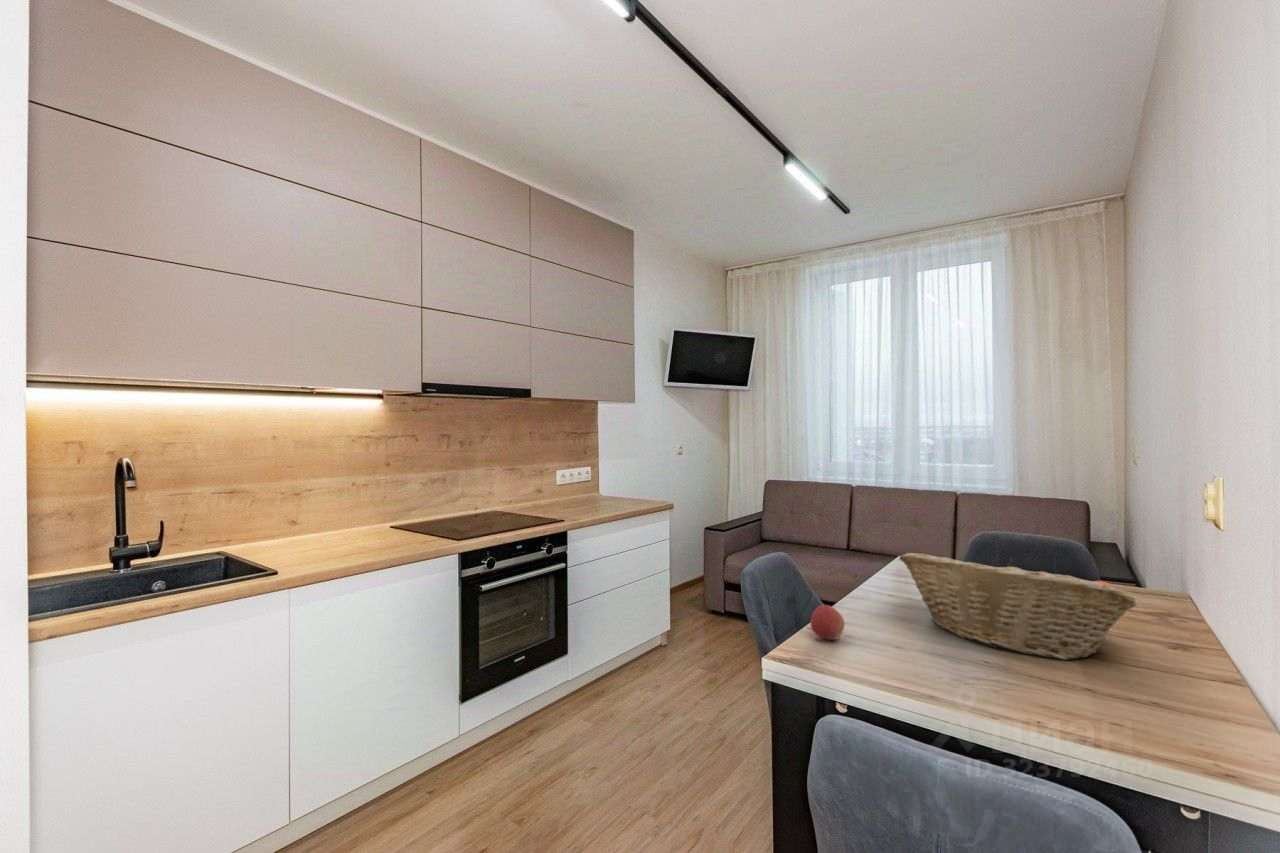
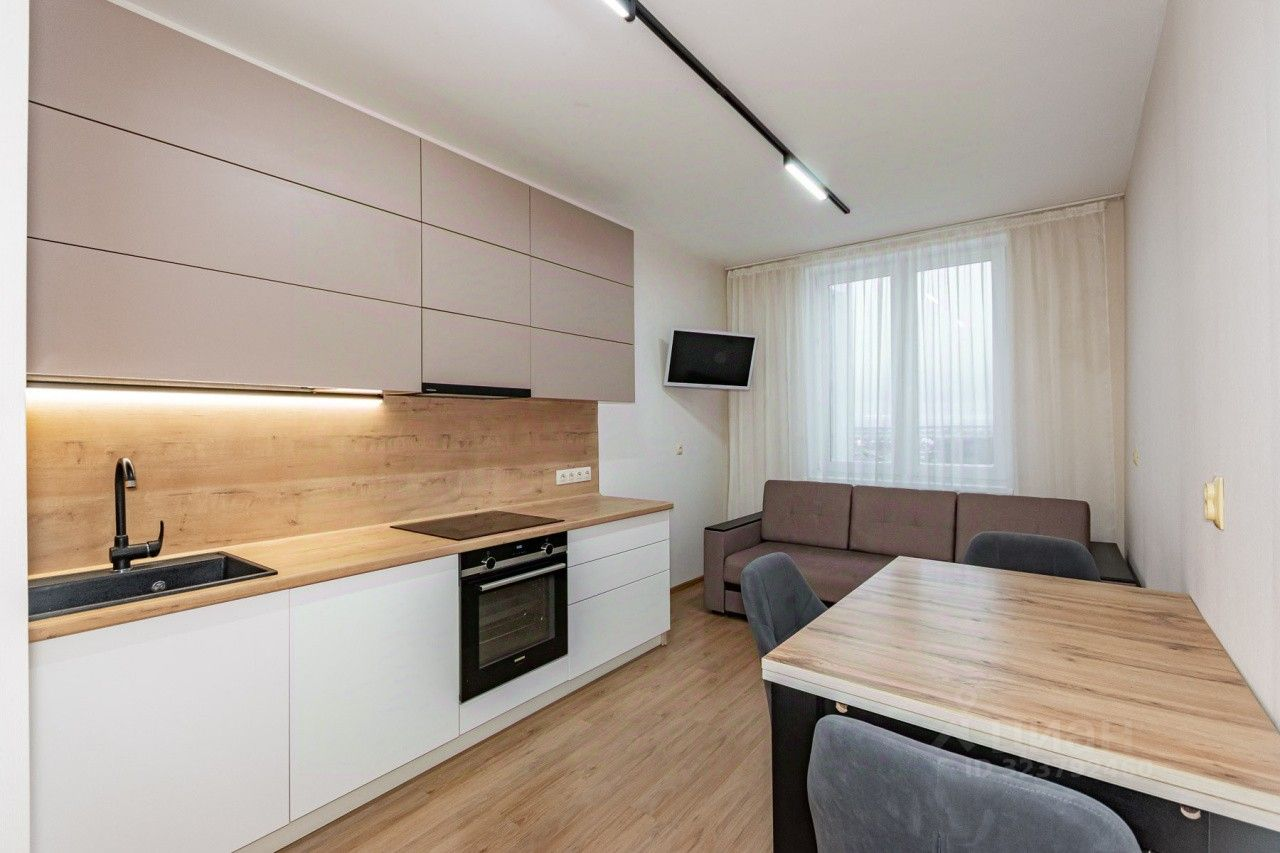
- apple [809,604,846,641]
- fruit basket [898,552,1138,661]
